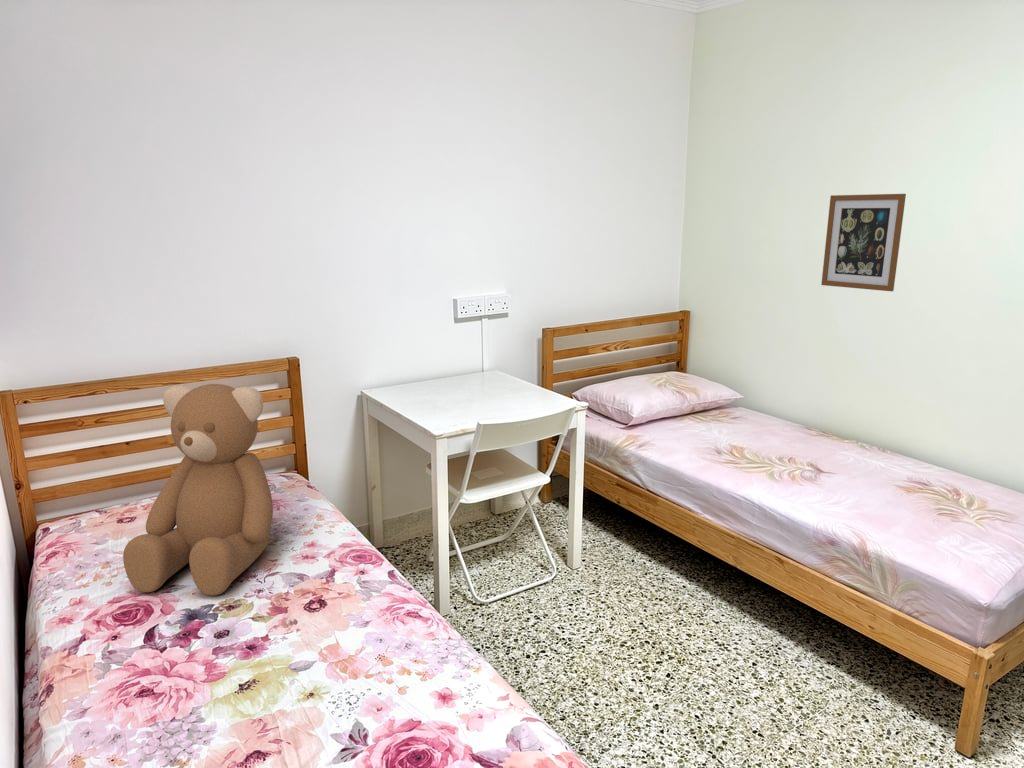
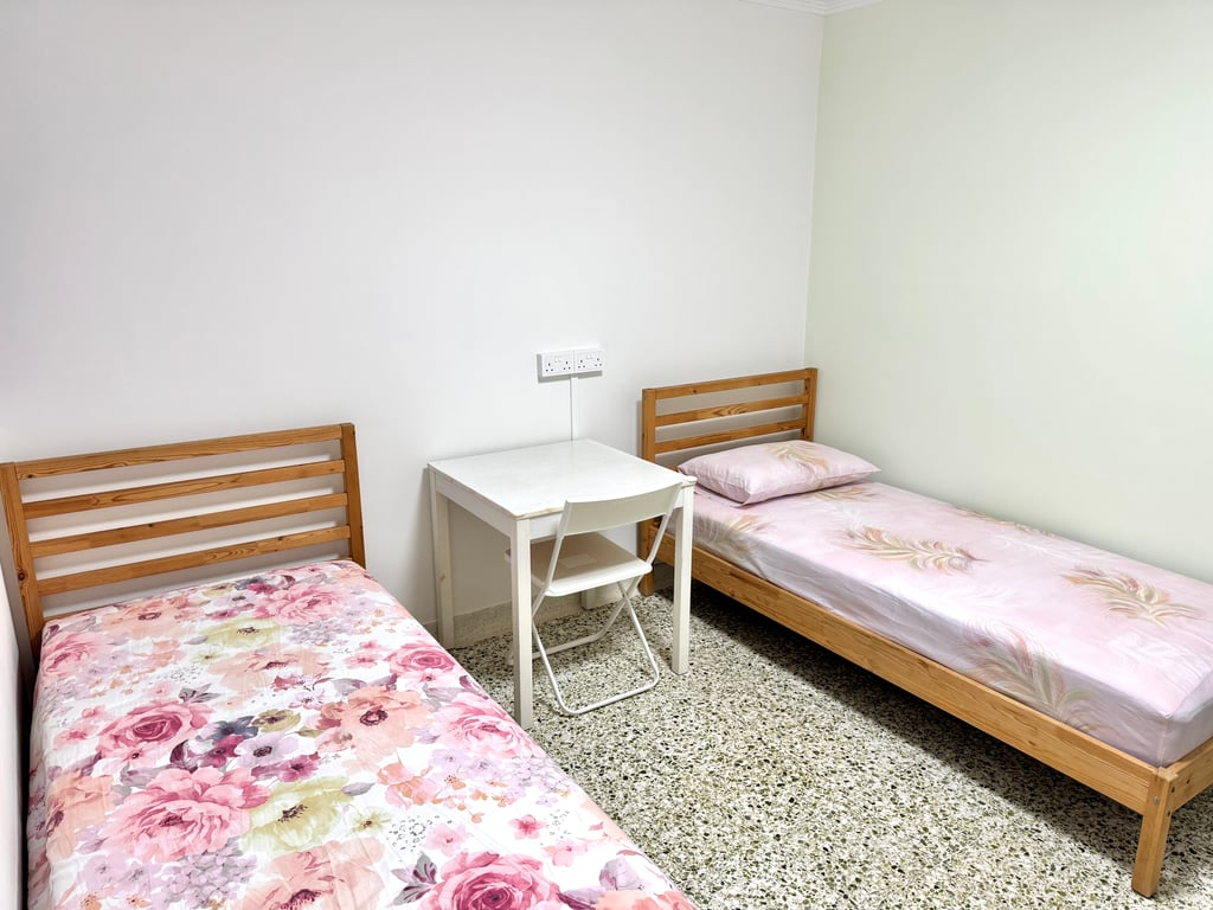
- wall art [821,193,907,292]
- teddy bear [122,383,274,597]
